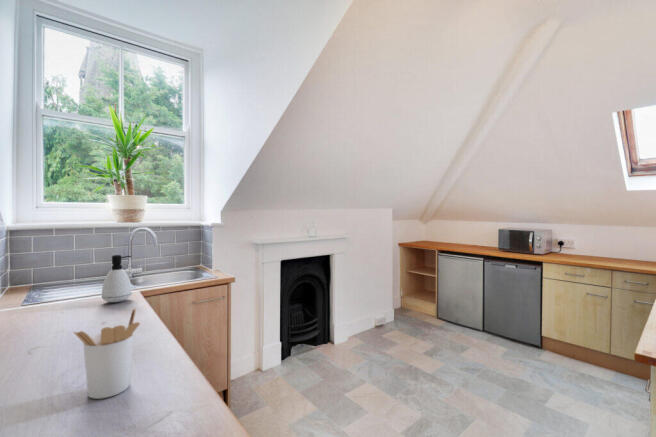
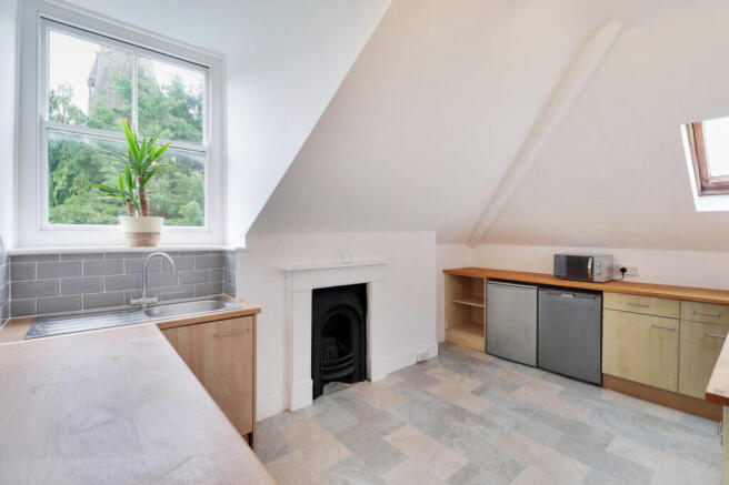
- utensil holder [73,307,141,400]
- soap dispenser [101,254,133,303]
